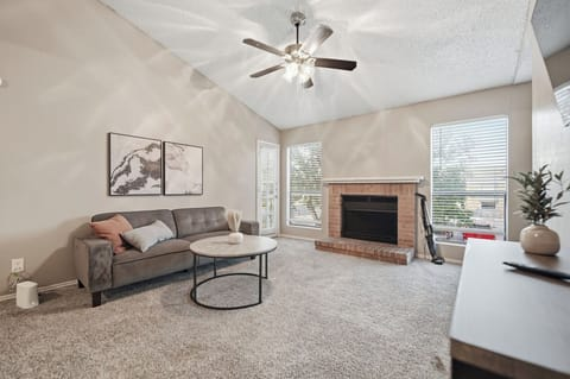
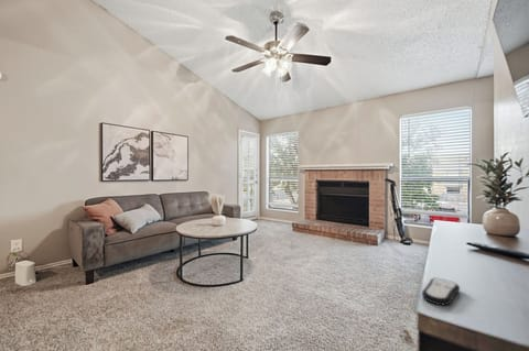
+ remote control [421,277,461,306]
